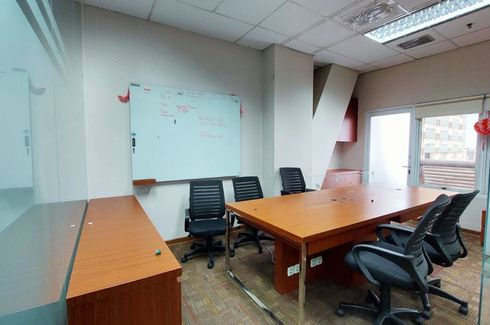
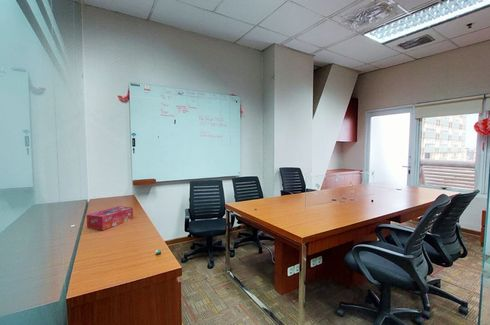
+ tissue box [86,205,134,231]
